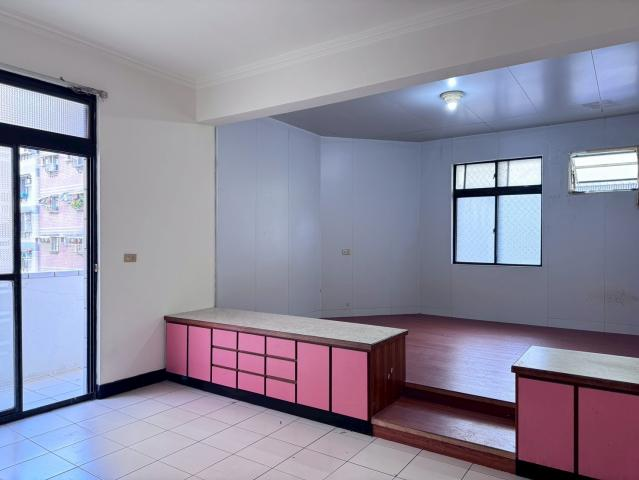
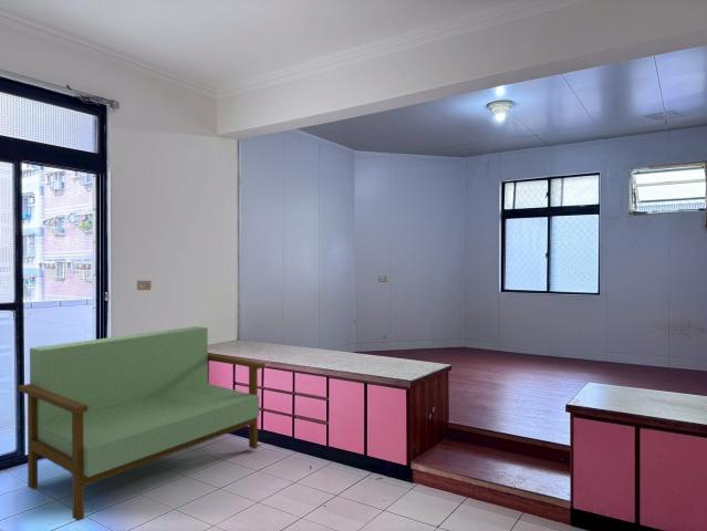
+ bench [18,325,267,522]
